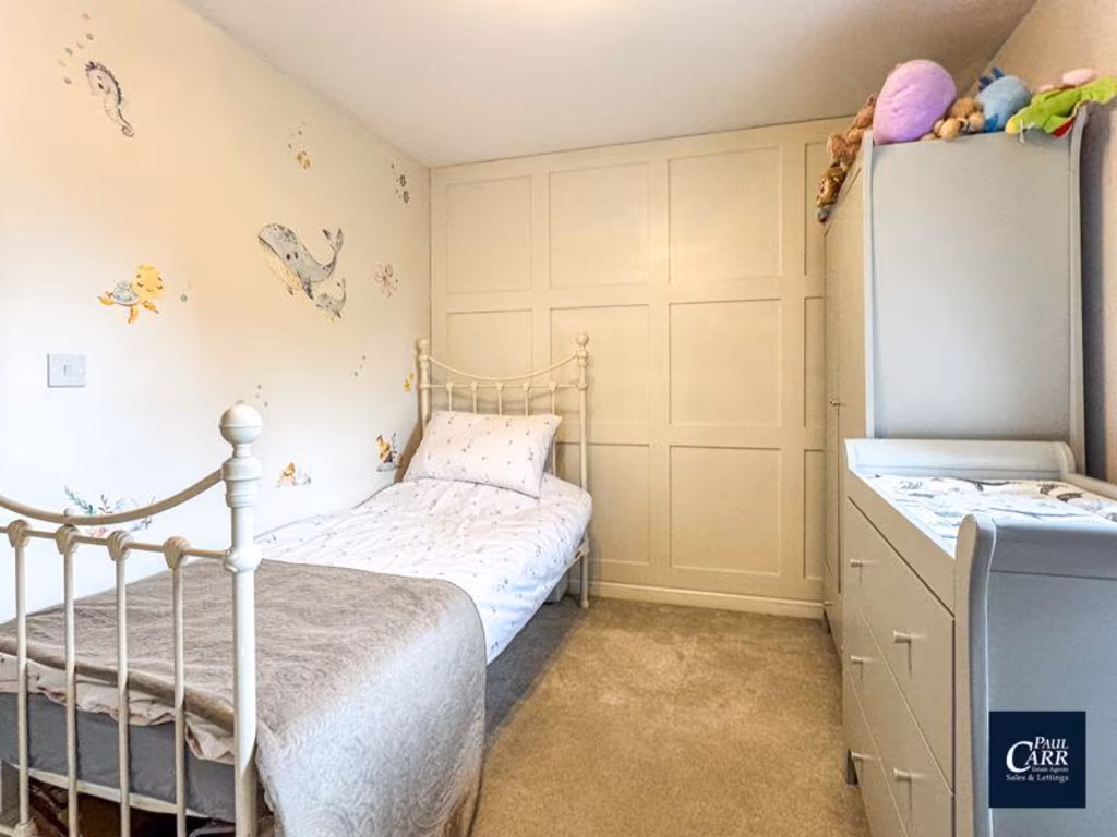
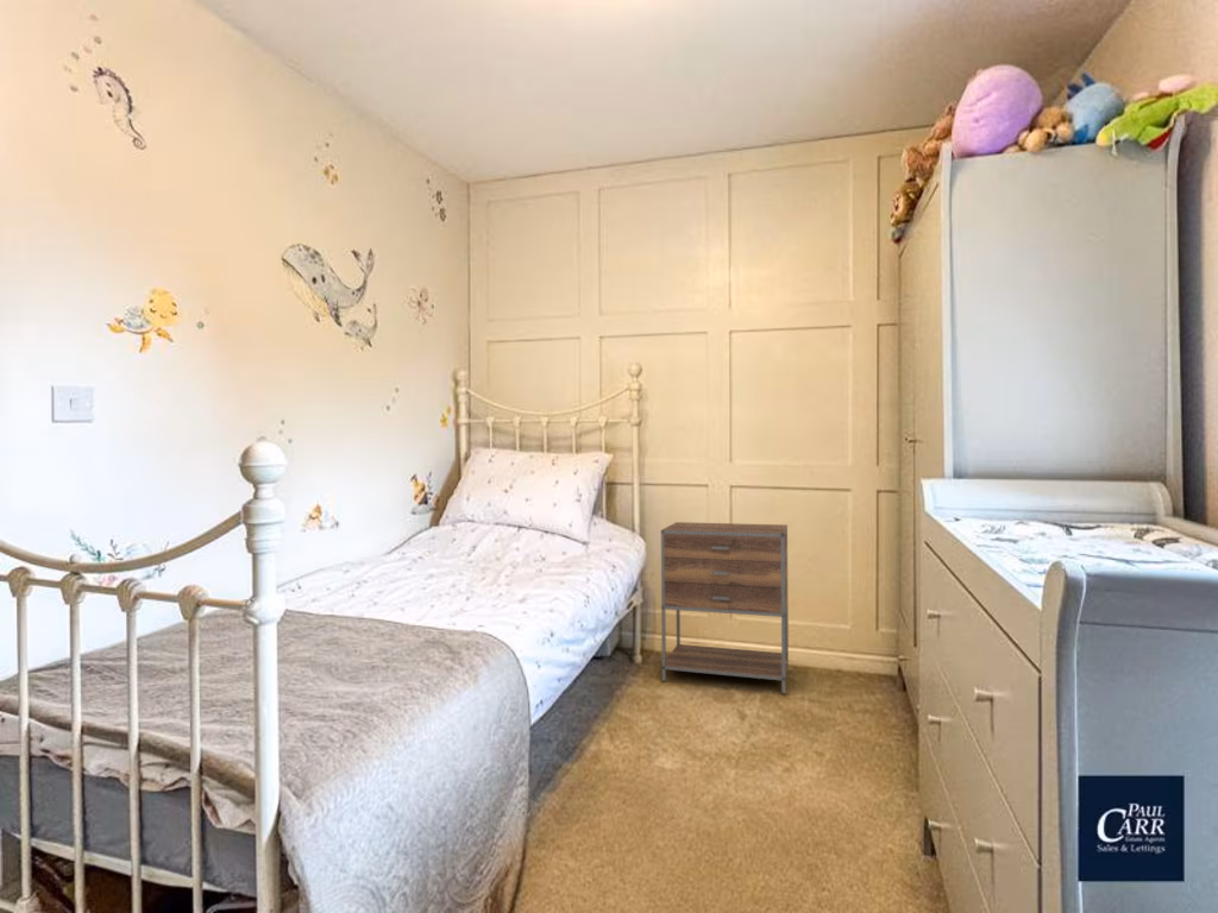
+ nightstand [660,521,790,694]
